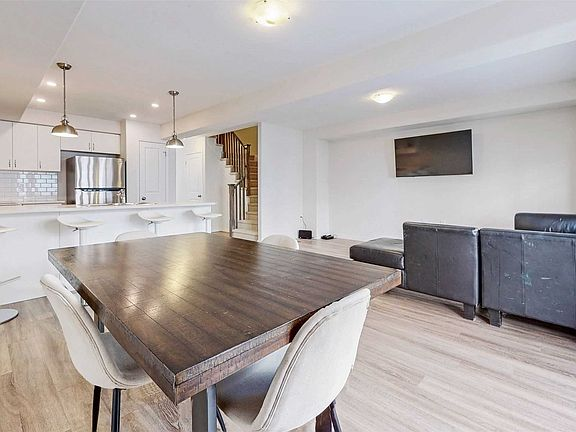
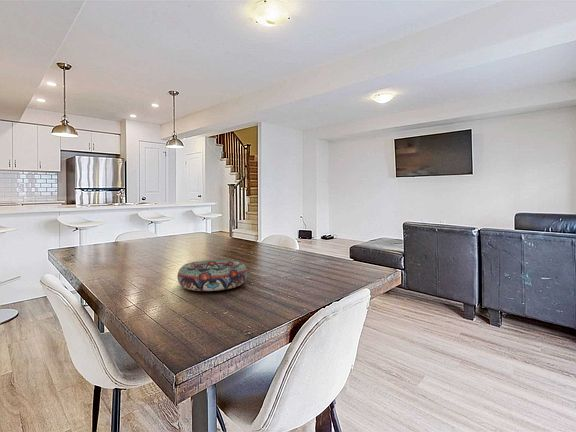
+ decorative bowl [176,259,249,292]
